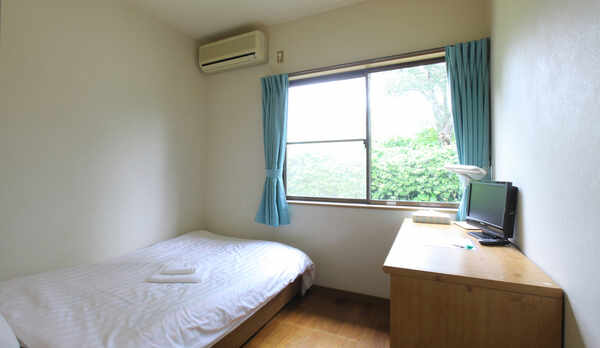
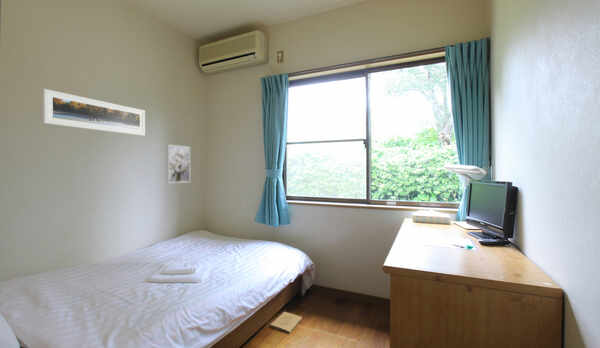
+ wall art [166,144,191,184]
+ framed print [42,88,146,137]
+ box [269,311,303,334]
